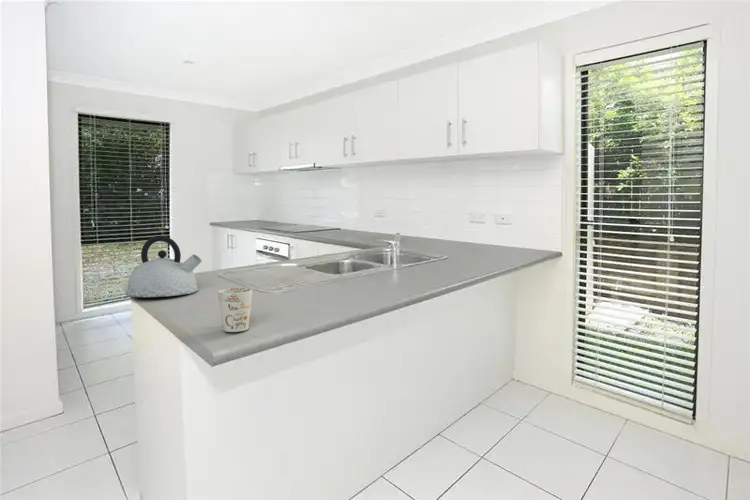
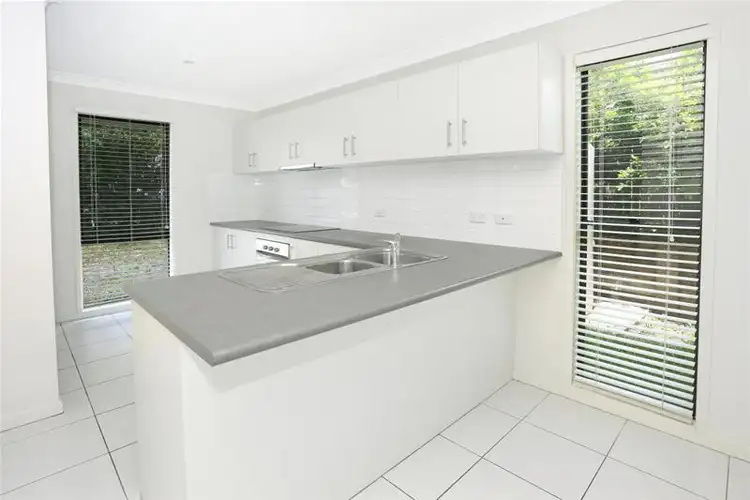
- mug [217,287,253,333]
- kettle [125,235,203,298]
